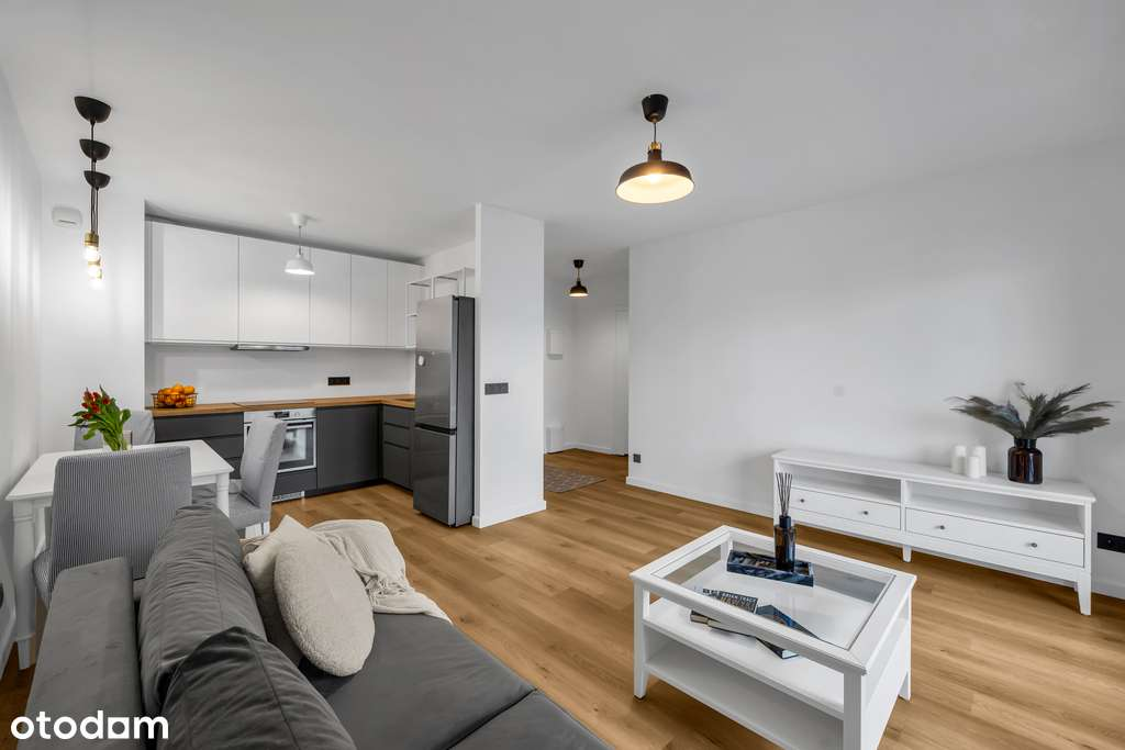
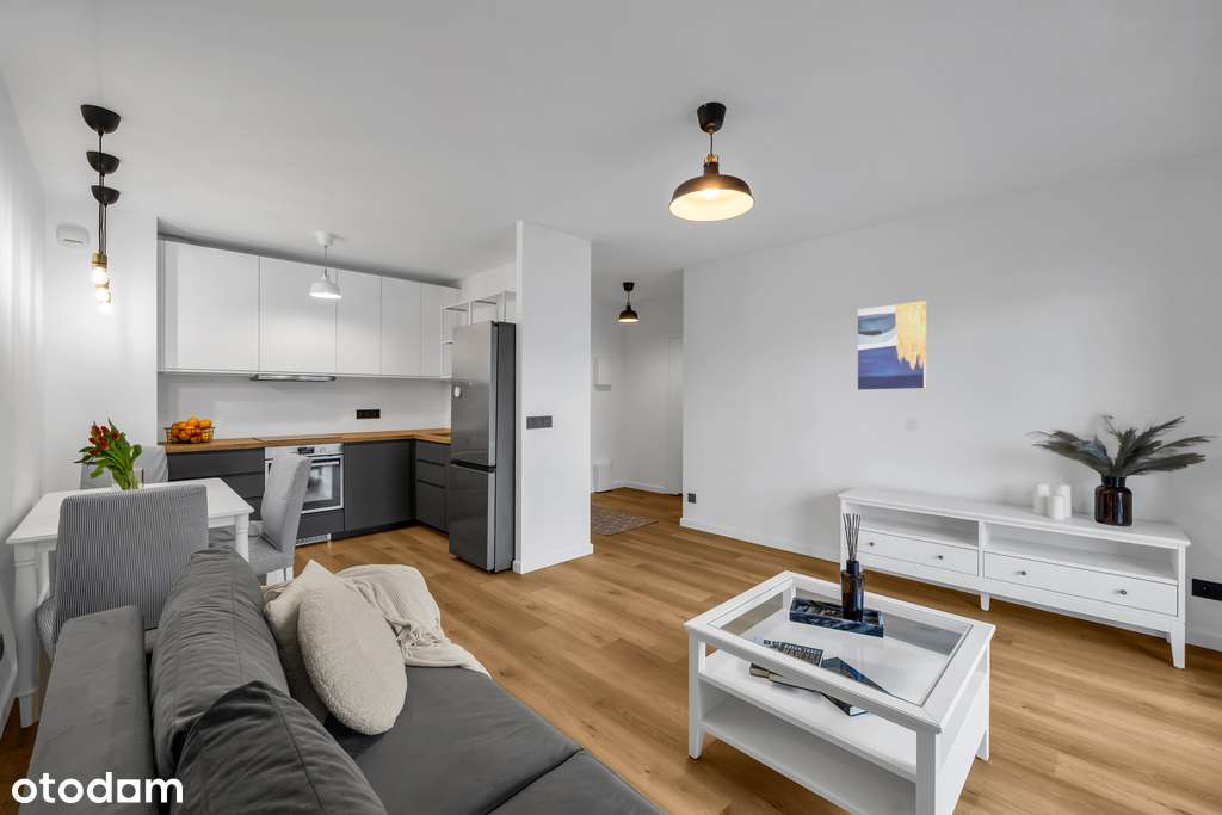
+ wall art [857,300,927,390]
